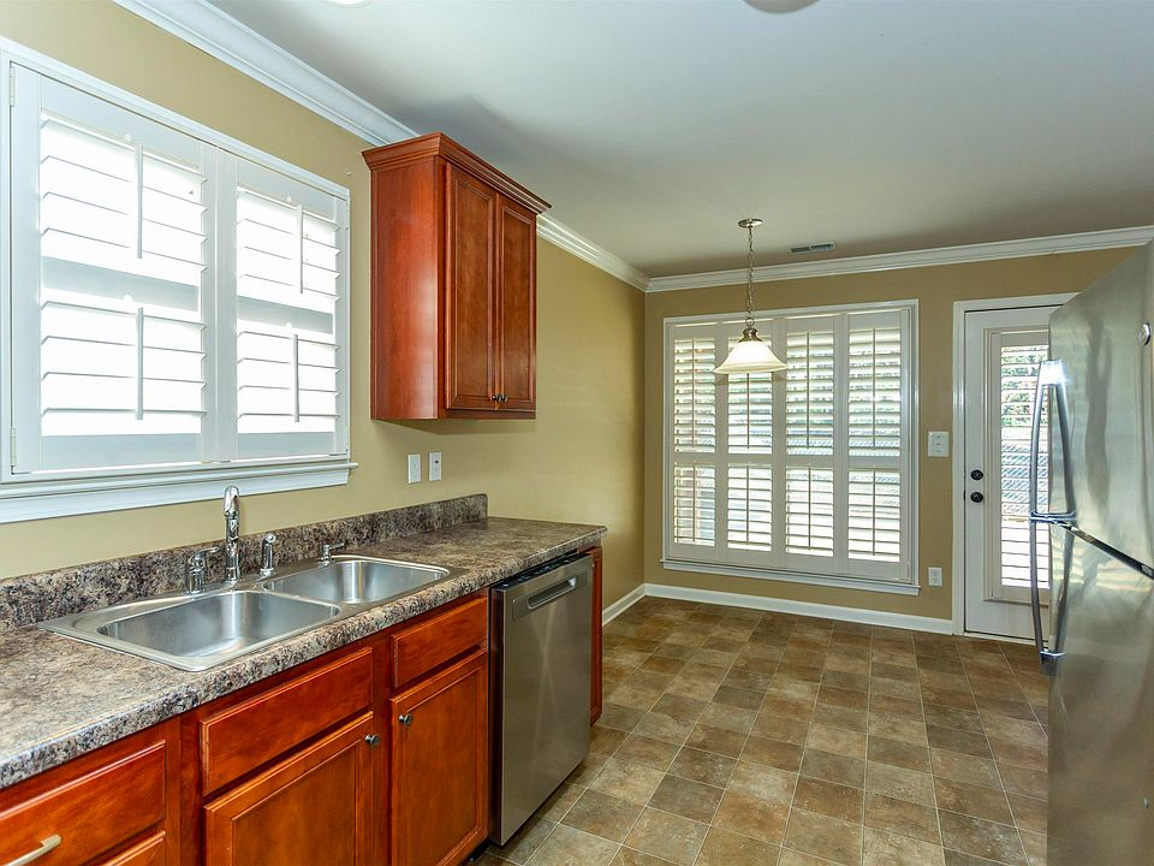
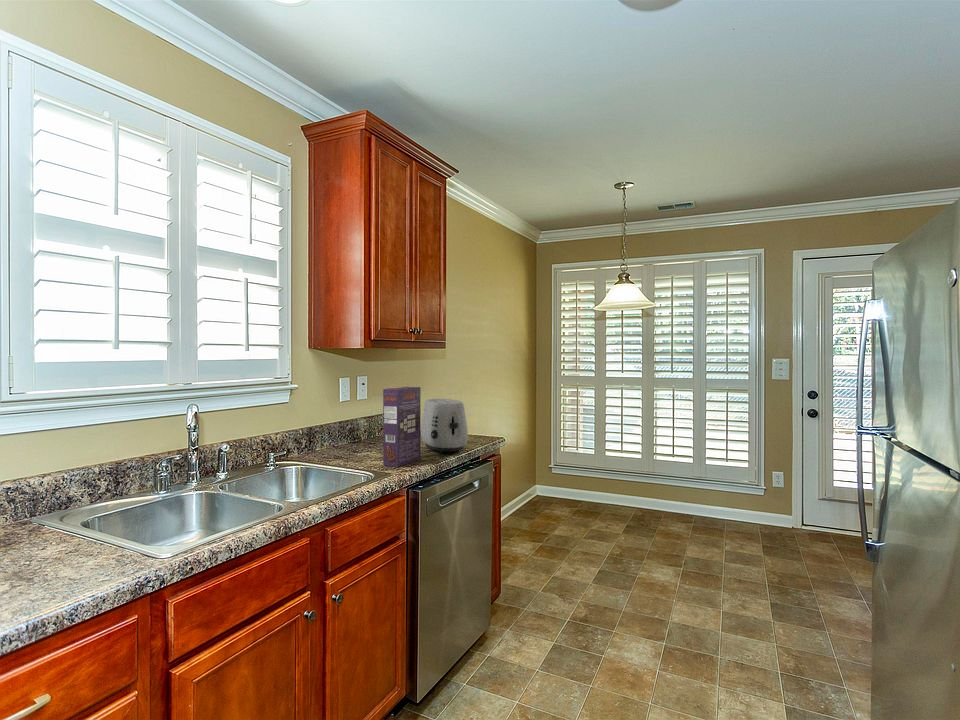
+ toaster [421,398,469,454]
+ cereal box [382,386,422,468]
